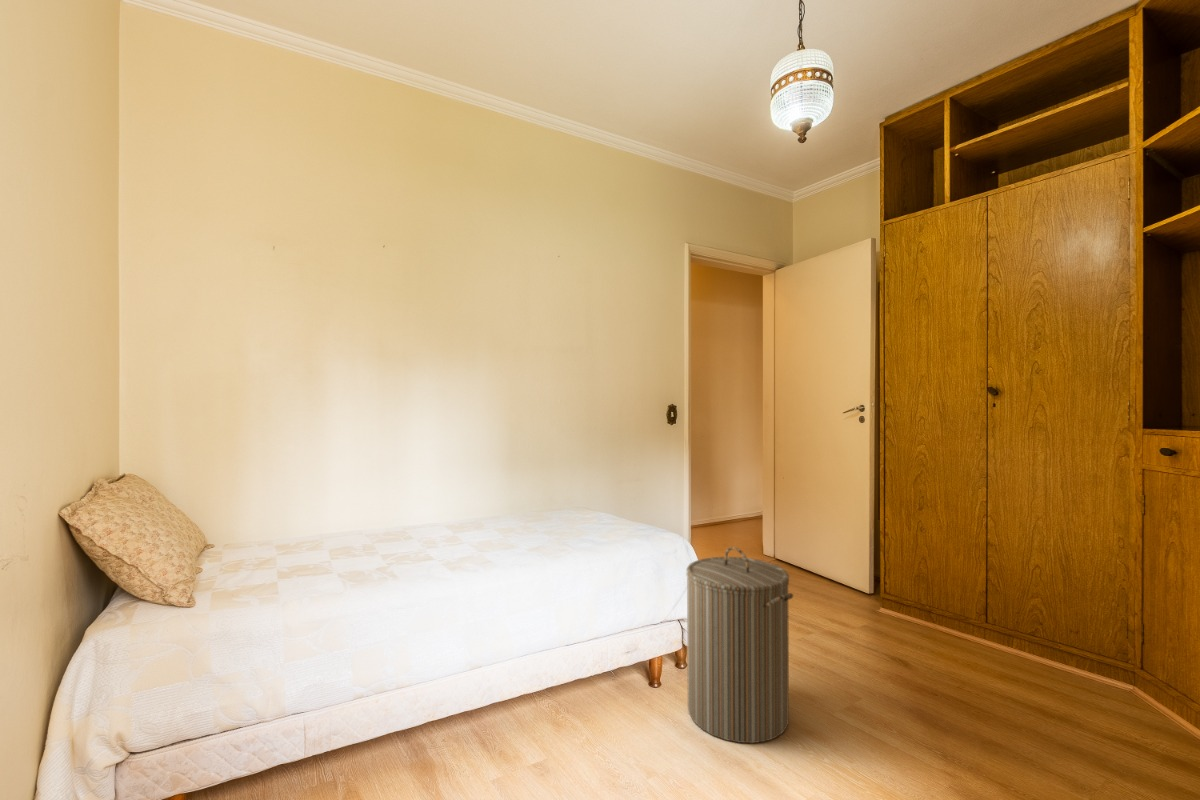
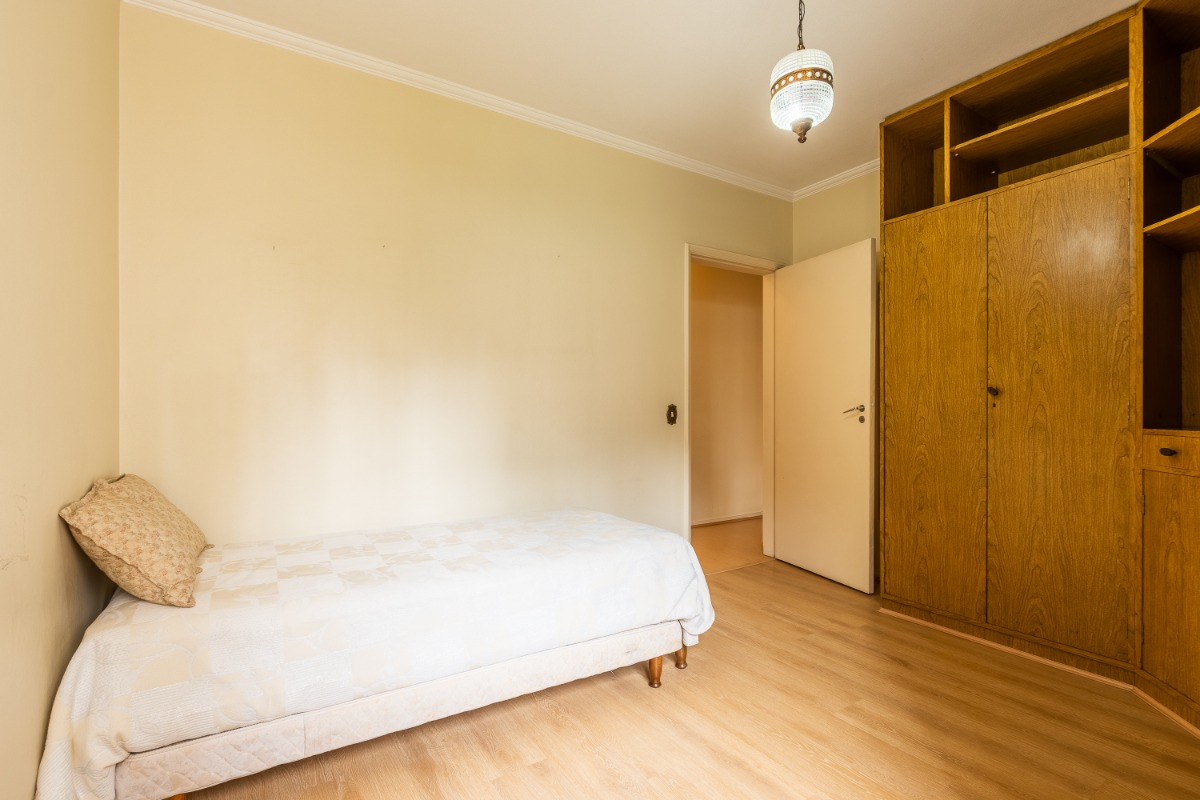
- laundry hamper [685,546,794,744]
